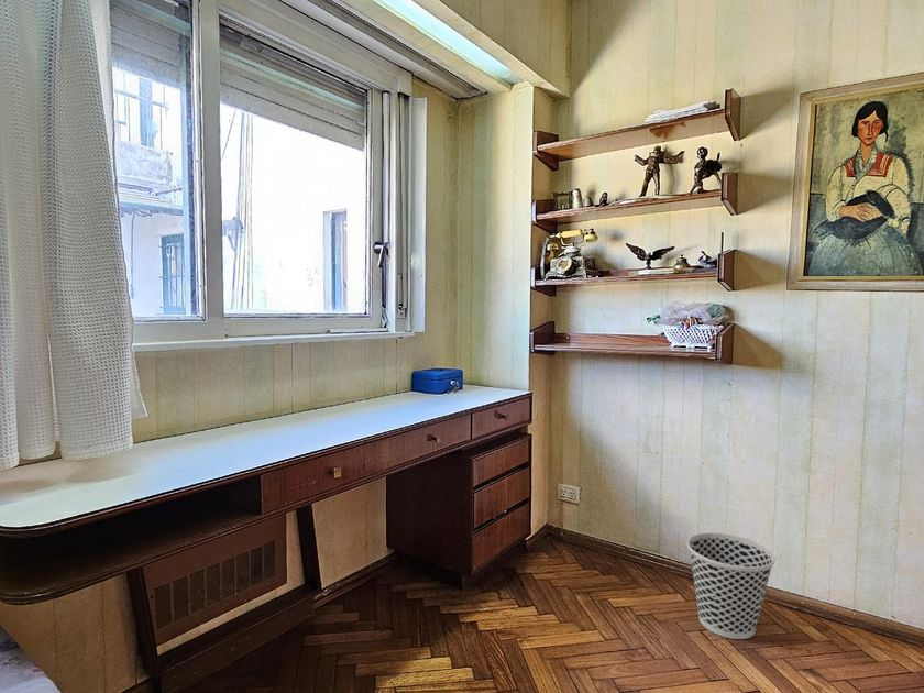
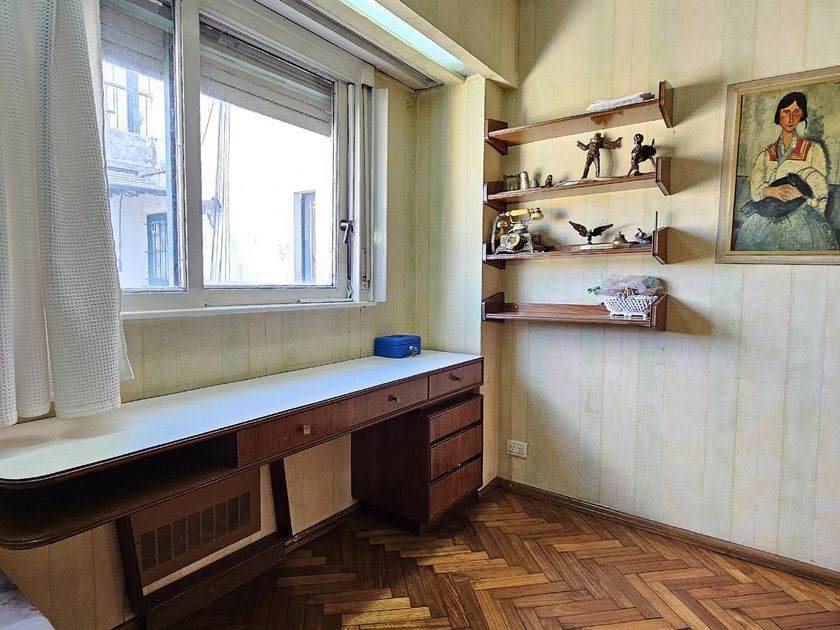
- wastebasket [686,531,777,640]
